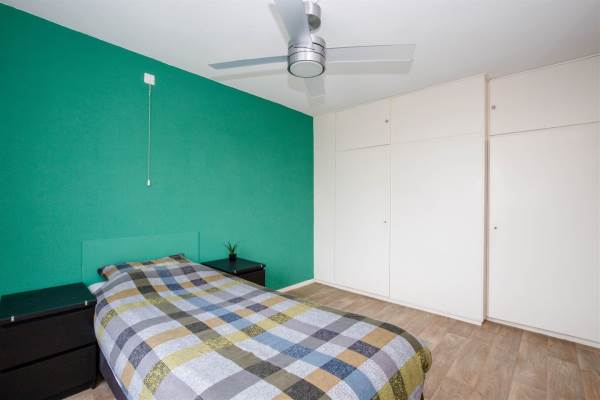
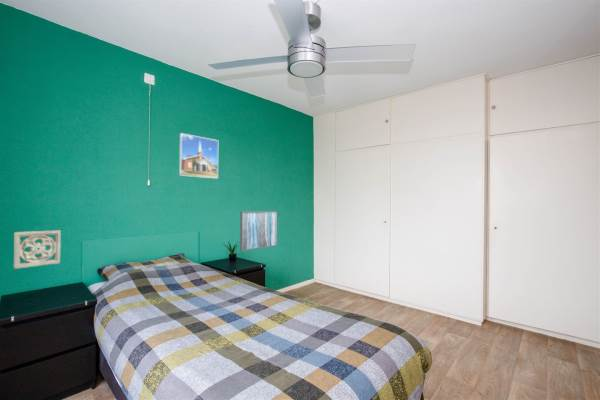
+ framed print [178,132,219,179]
+ wall art [239,210,278,252]
+ wall ornament [12,229,62,270]
